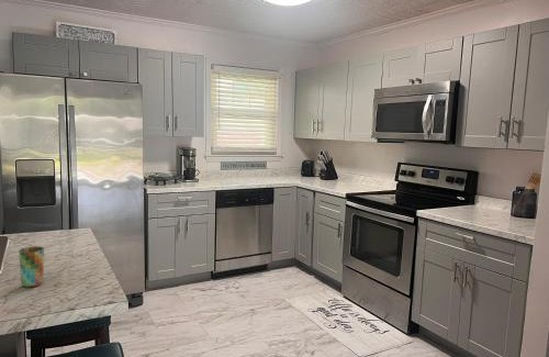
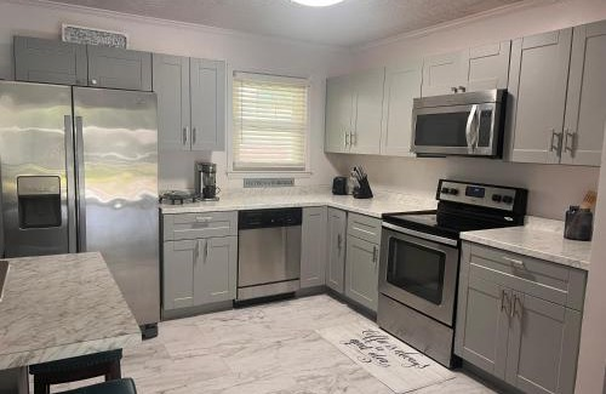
- cup [18,245,45,288]
